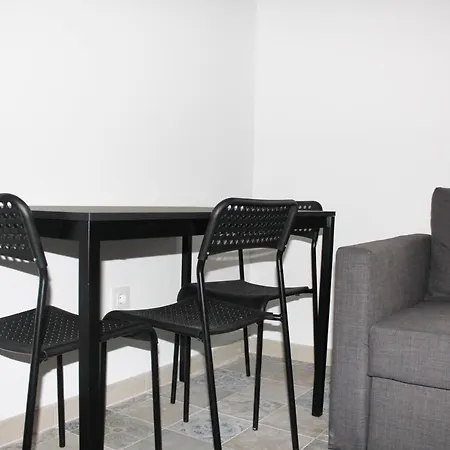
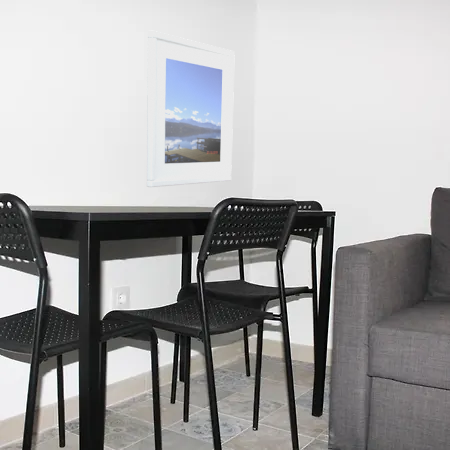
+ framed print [146,30,236,188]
